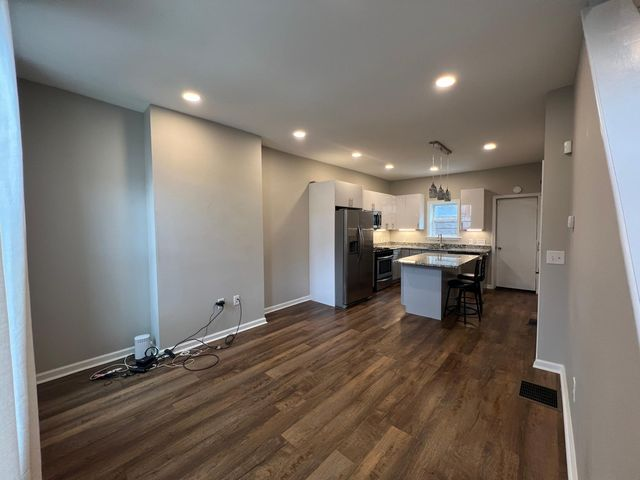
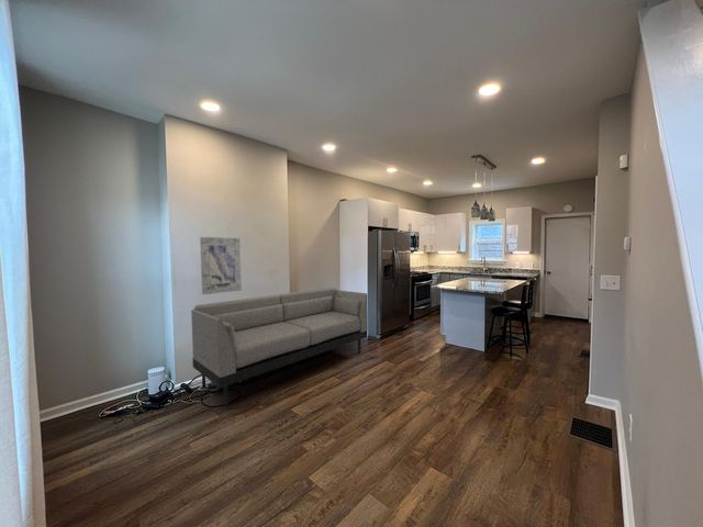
+ wall art [199,236,243,295]
+ sofa [190,287,369,408]
